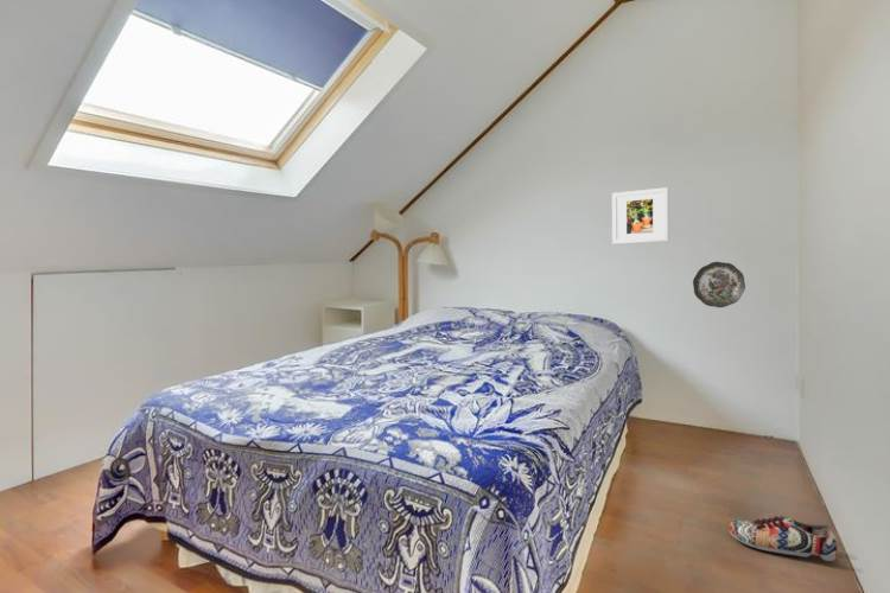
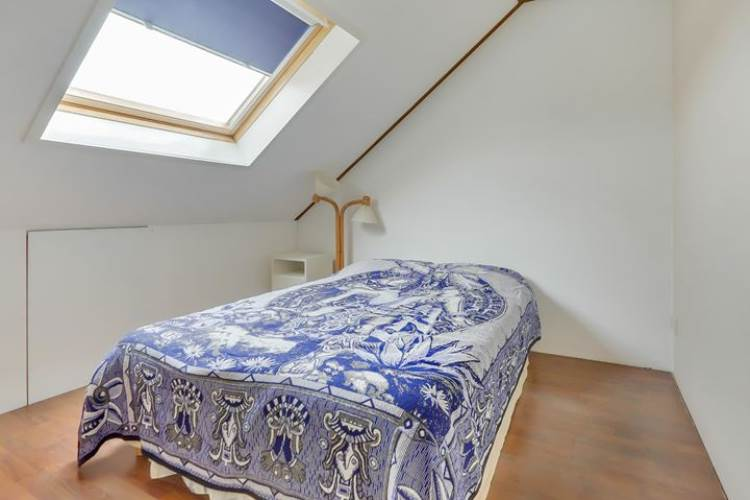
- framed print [611,186,669,246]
- decorative plate [692,261,746,308]
- shoe [727,515,838,562]
